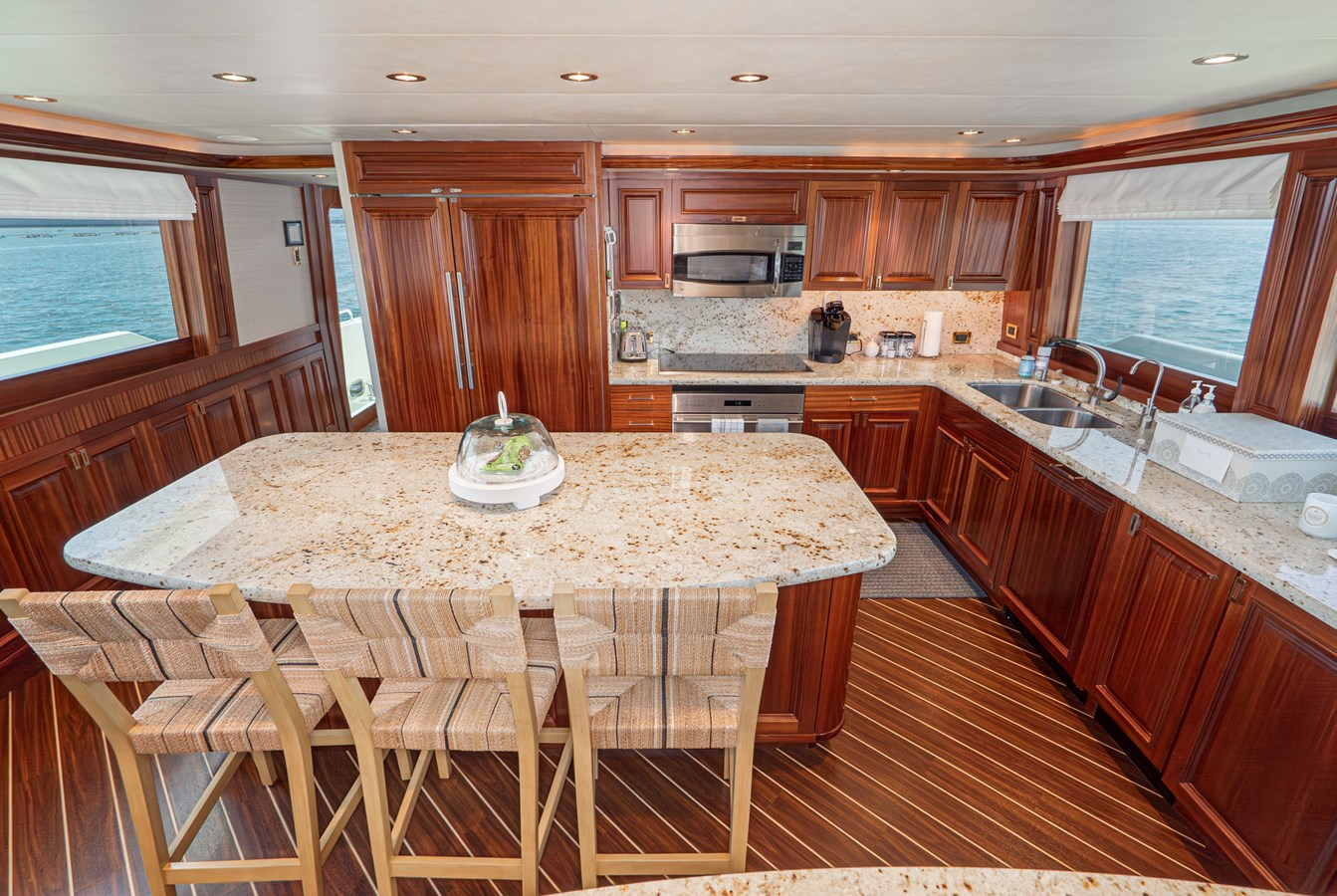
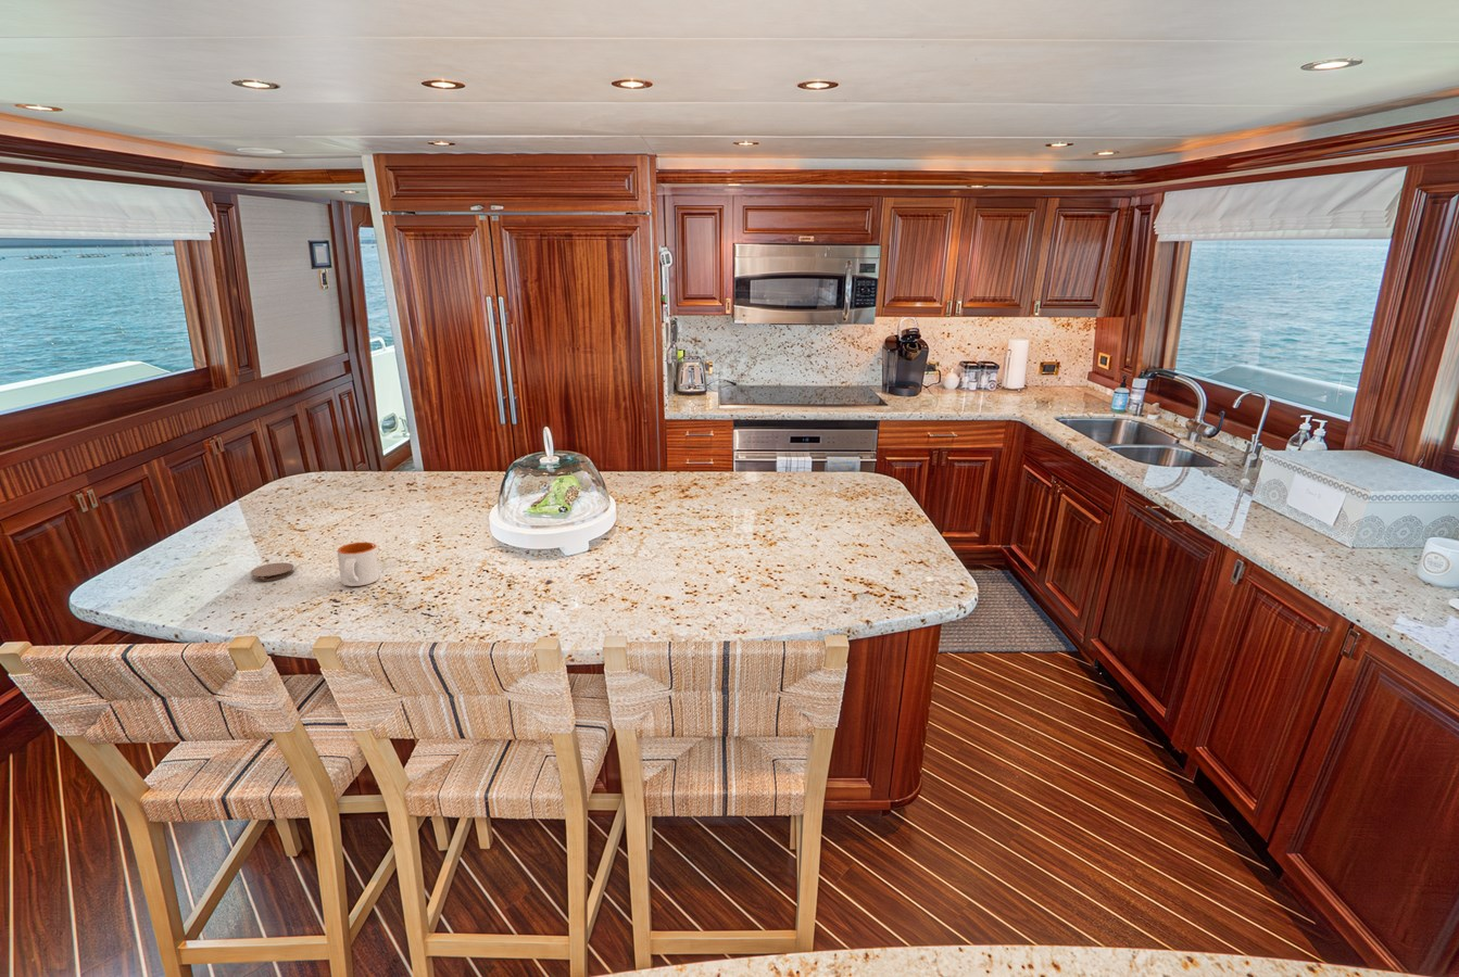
+ mug [337,541,380,588]
+ coaster [250,562,296,582]
